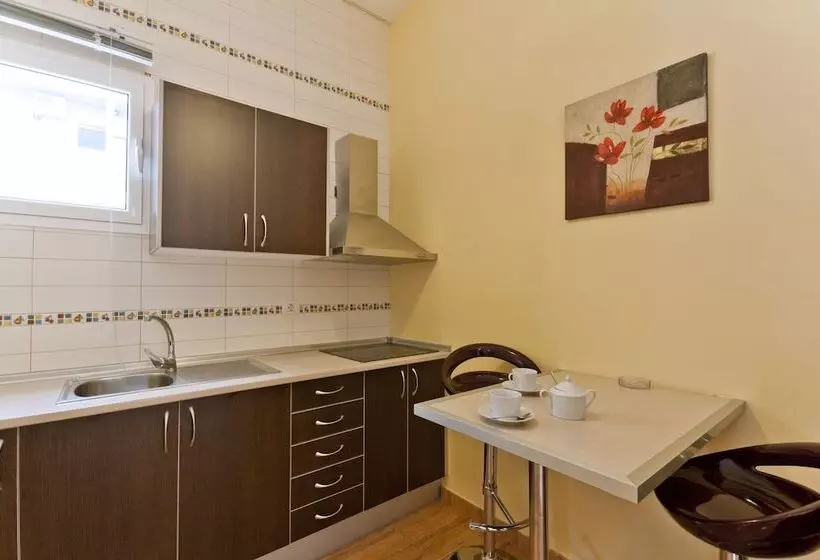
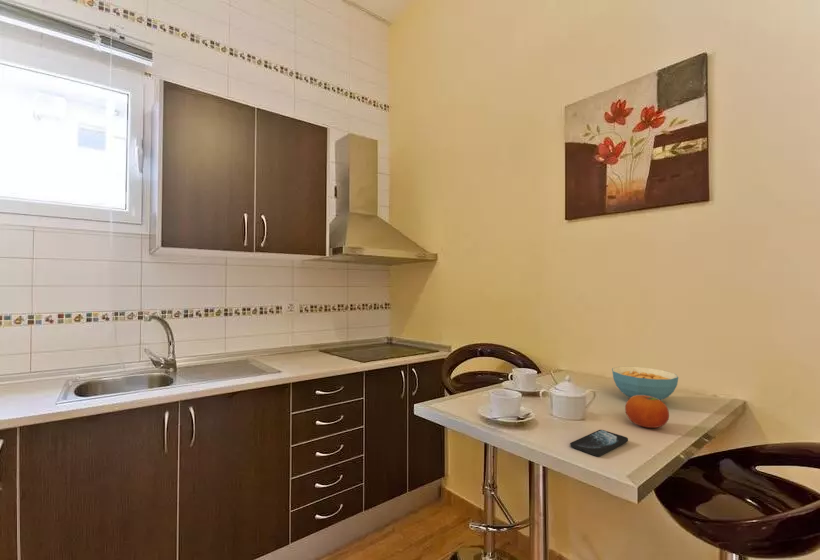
+ smartphone [569,429,629,457]
+ cereal bowl [611,366,679,401]
+ fruit [624,395,670,429]
